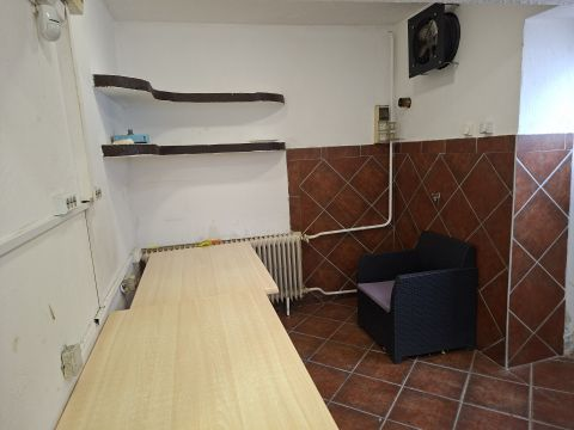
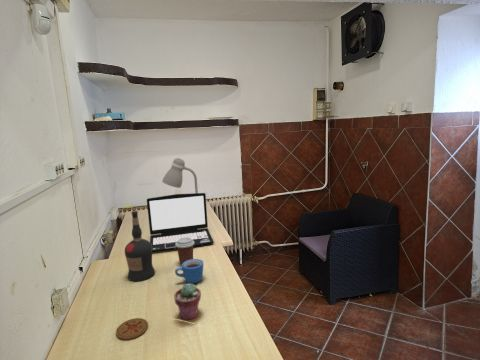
+ mug [174,258,204,284]
+ potted succulent [173,282,202,321]
+ laptop [146,192,215,253]
+ coaster [115,317,149,341]
+ desk lamp [161,157,199,193]
+ liquor bottle [124,210,156,282]
+ coffee cup [175,237,194,266]
